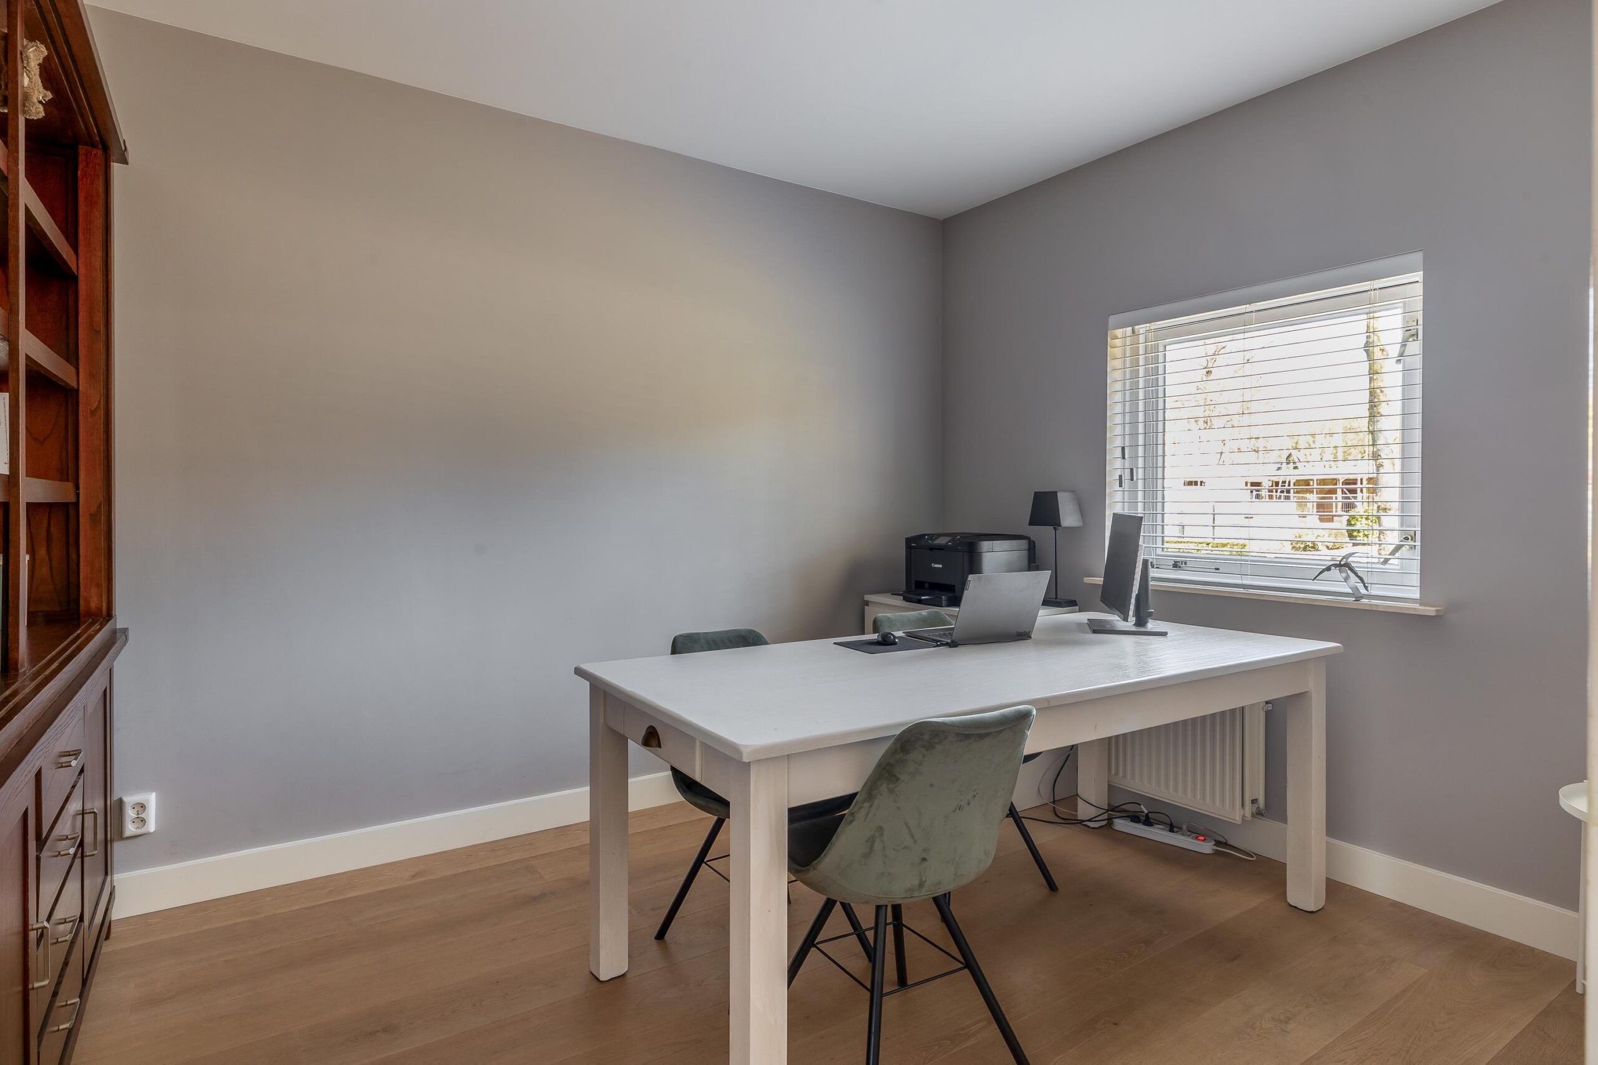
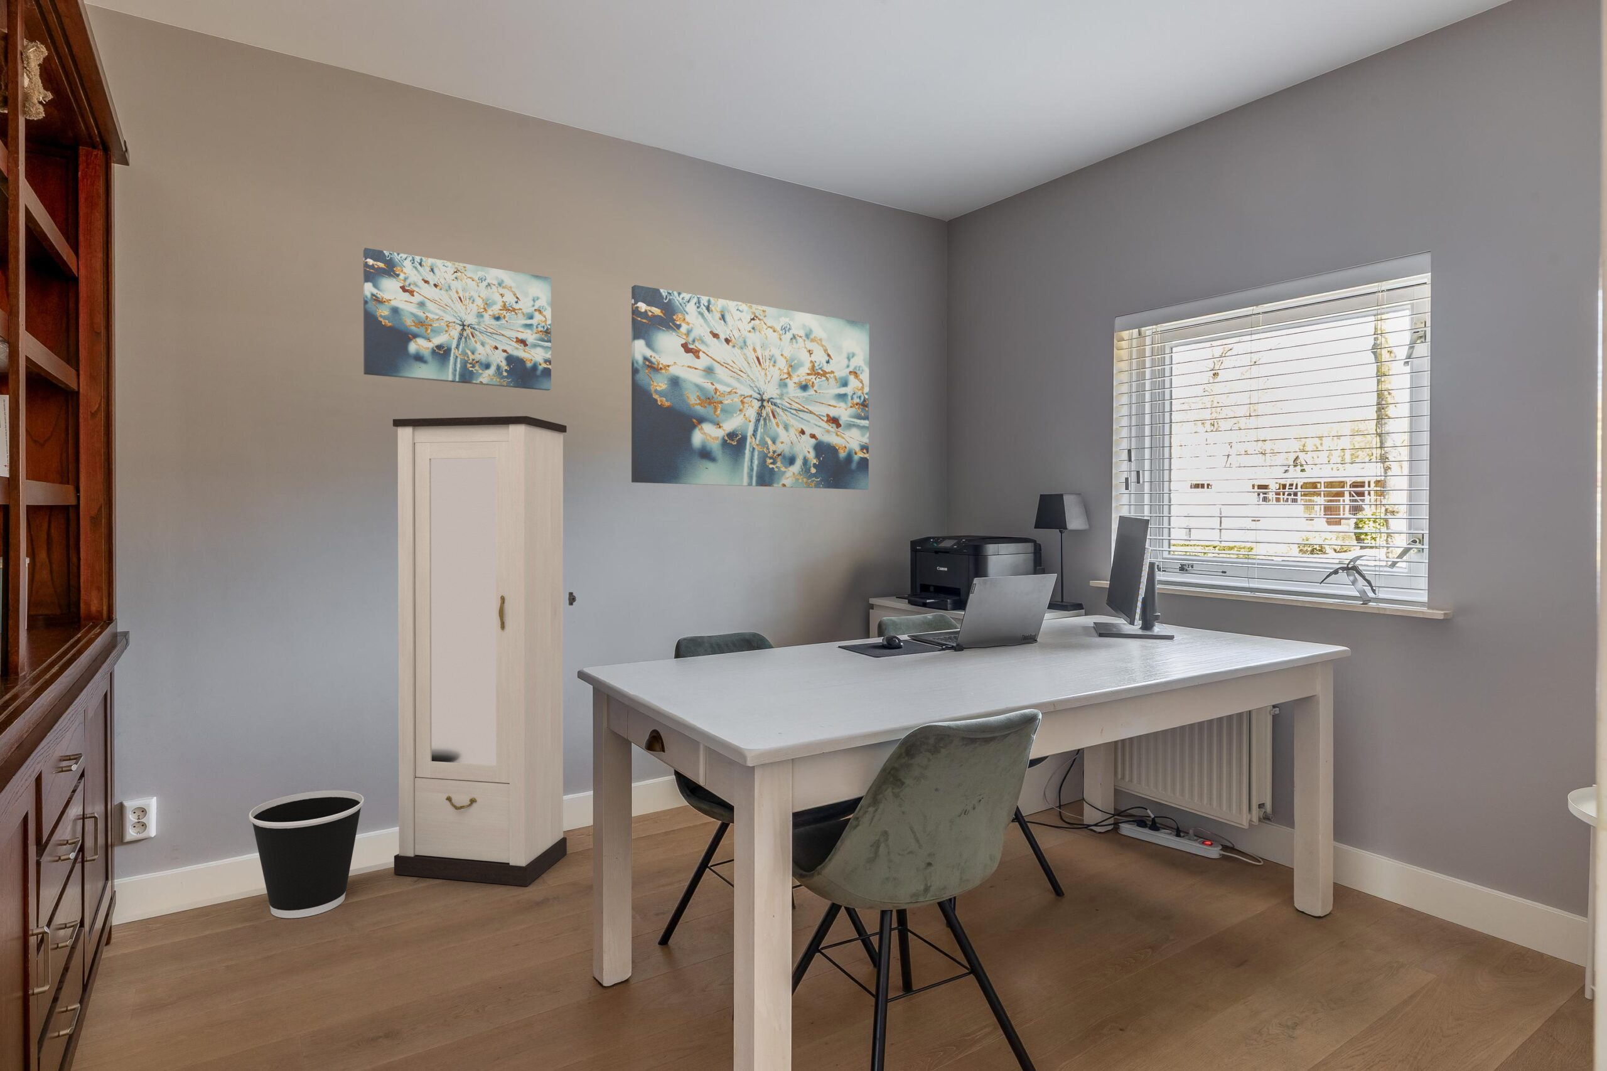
+ wall art [362,247,551,392]
+ wall art [631,284,870,490]
+ wastebasket [249,790,365,918]
+ cabinet [392,415,576,887]
